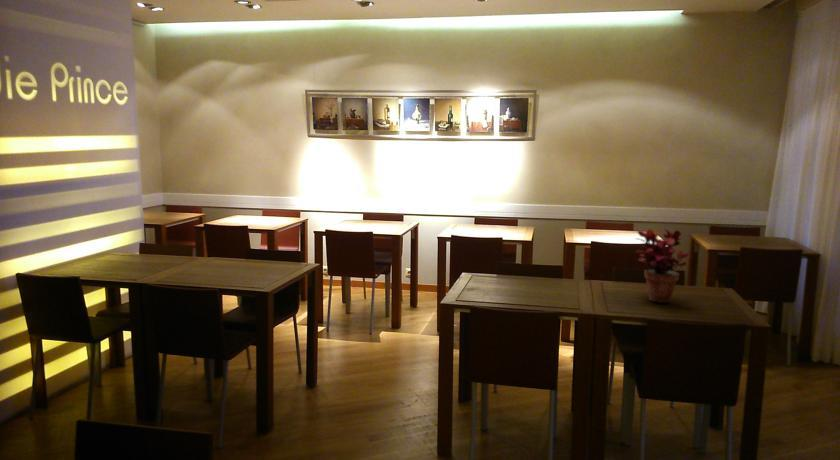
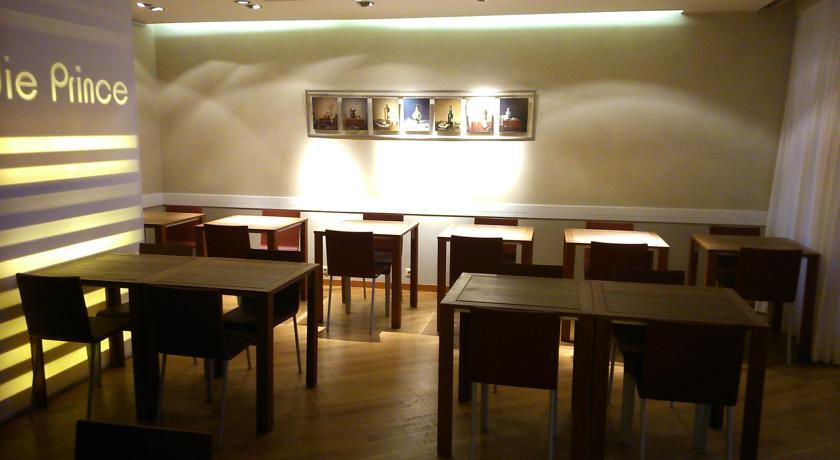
- potted plant [634,227,691,304]
